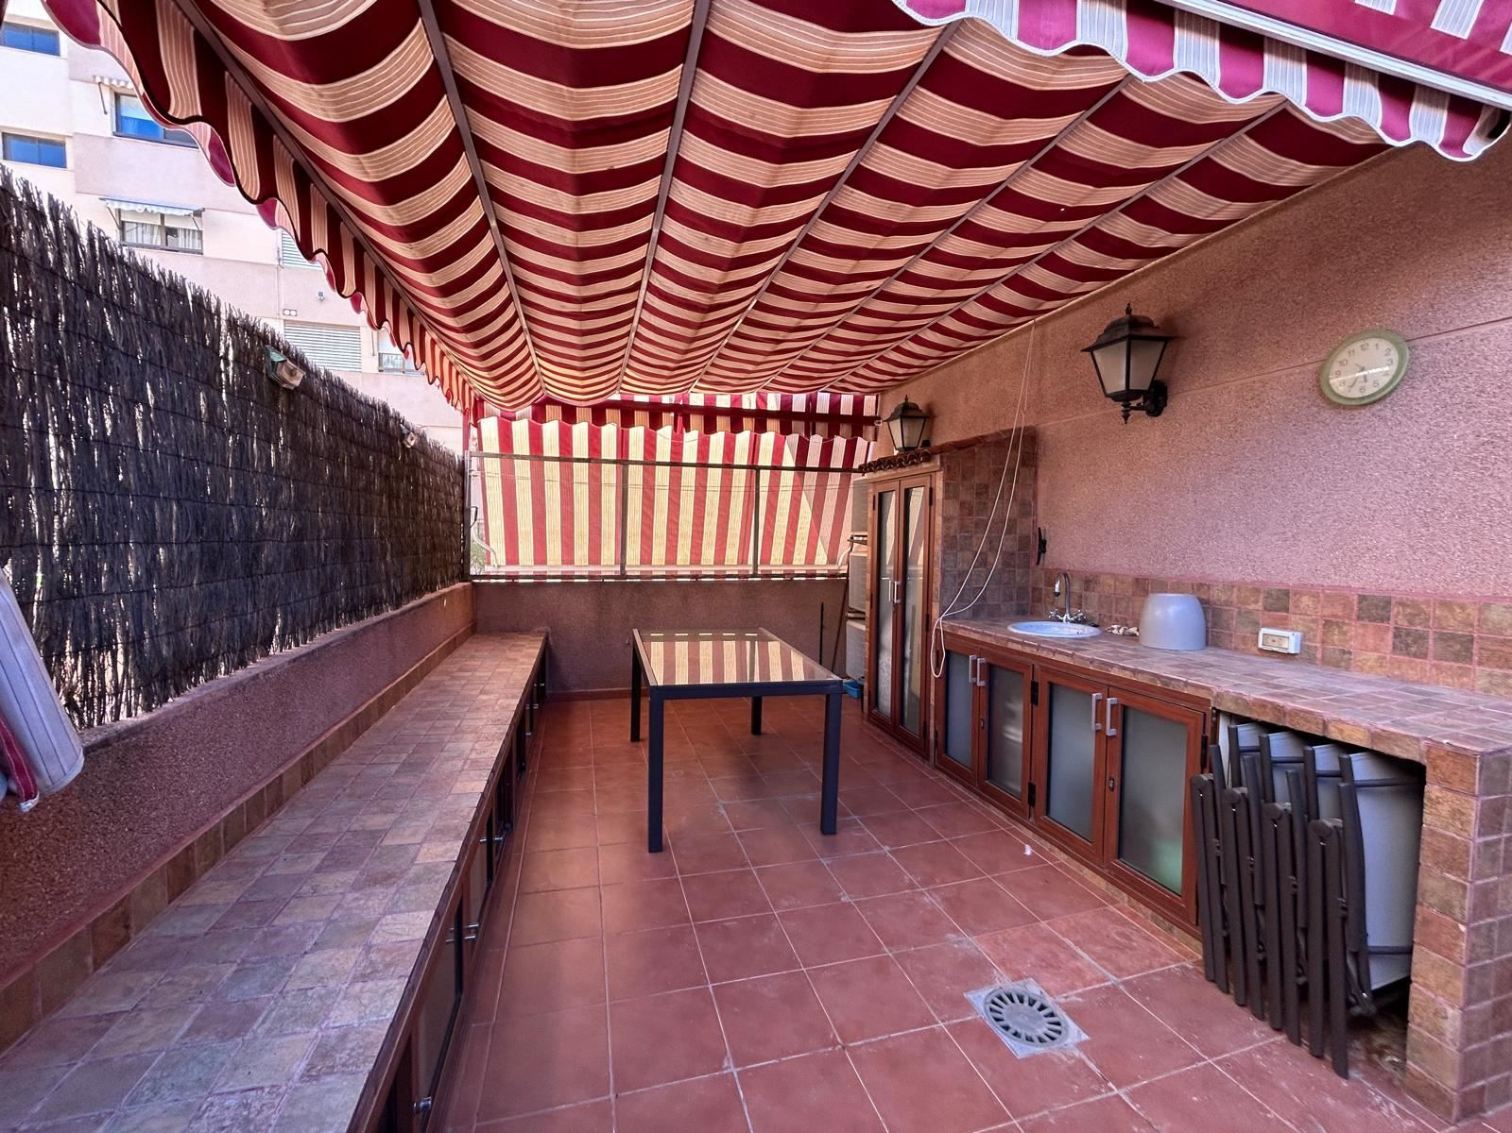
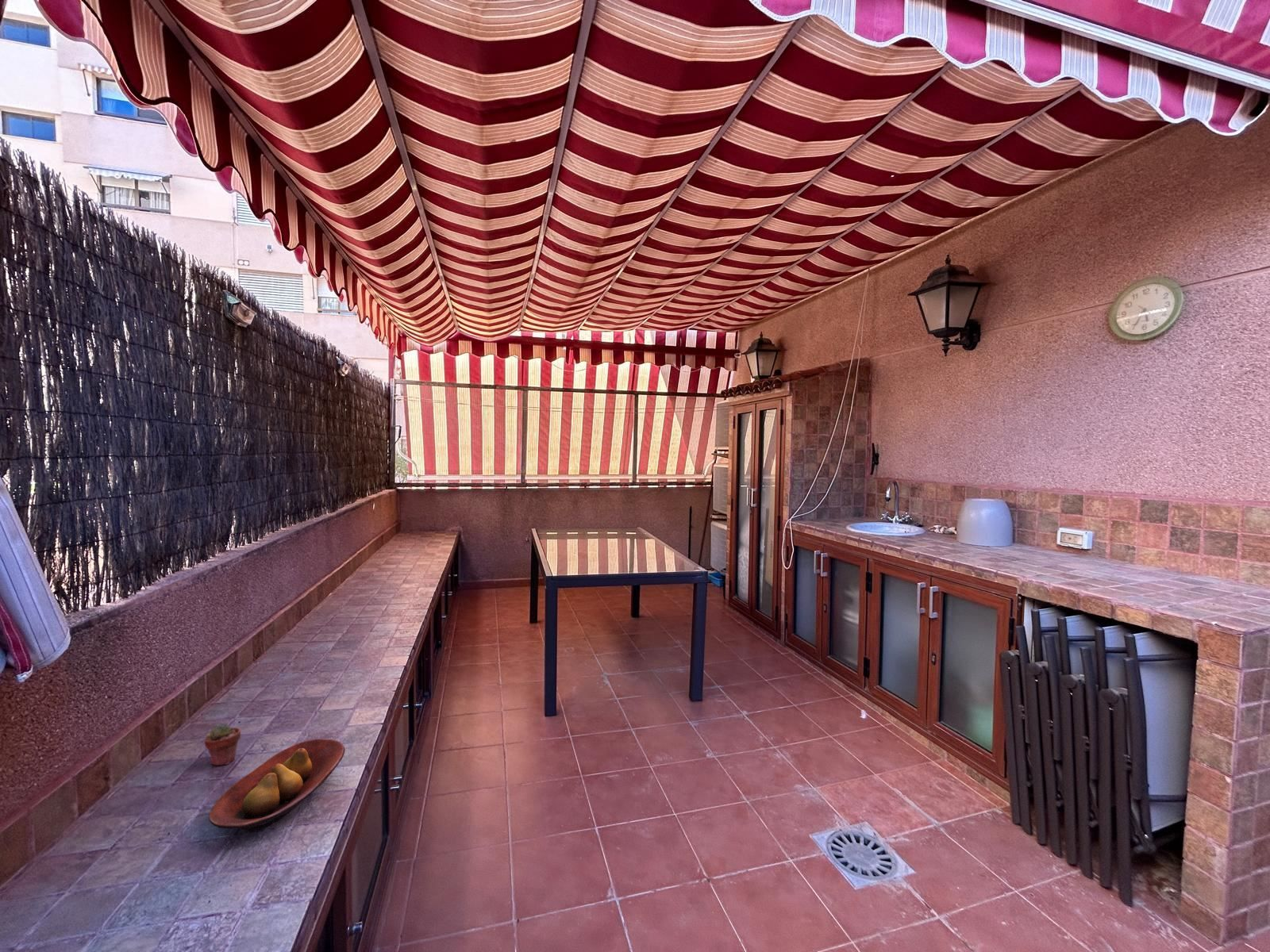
+ potted succulent [203,722,241,766]
+ fruit bowl [208,738,345,832]
